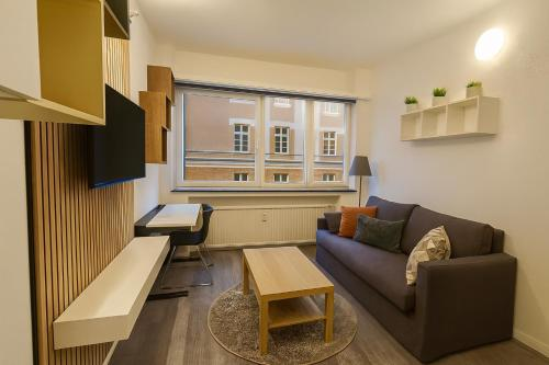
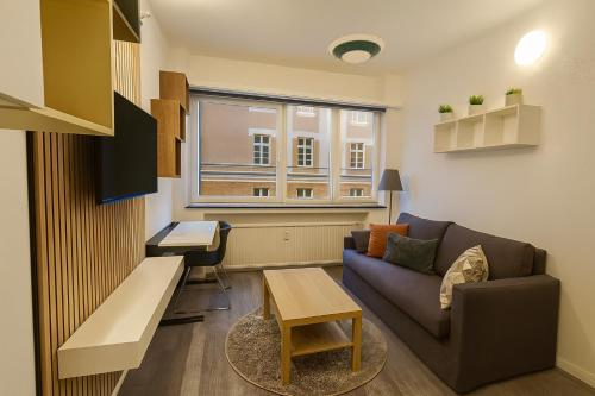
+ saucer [327,32,387,64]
